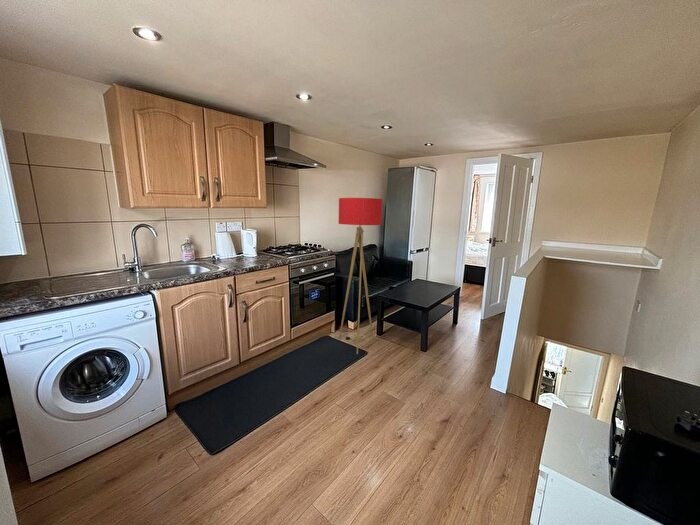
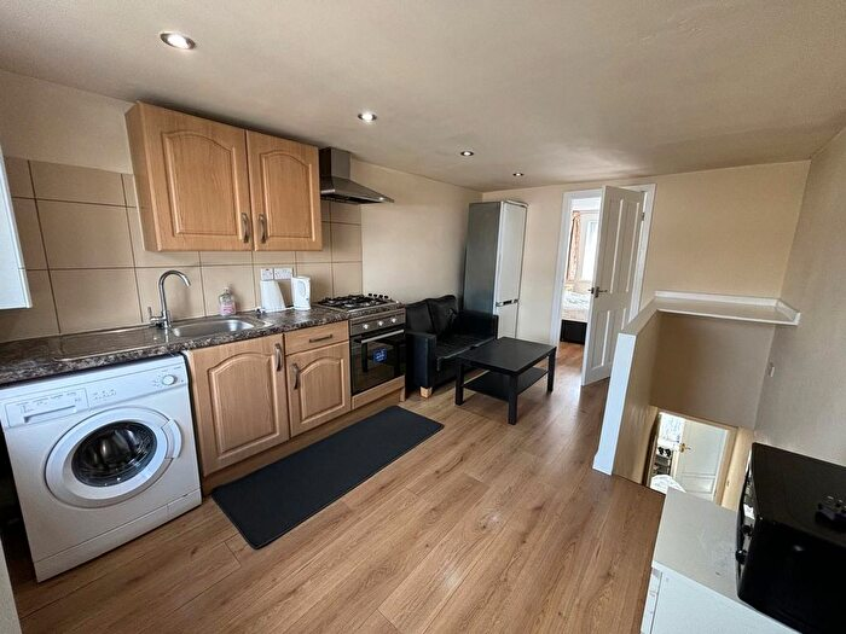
- floor lamp [338,197,384,355]
